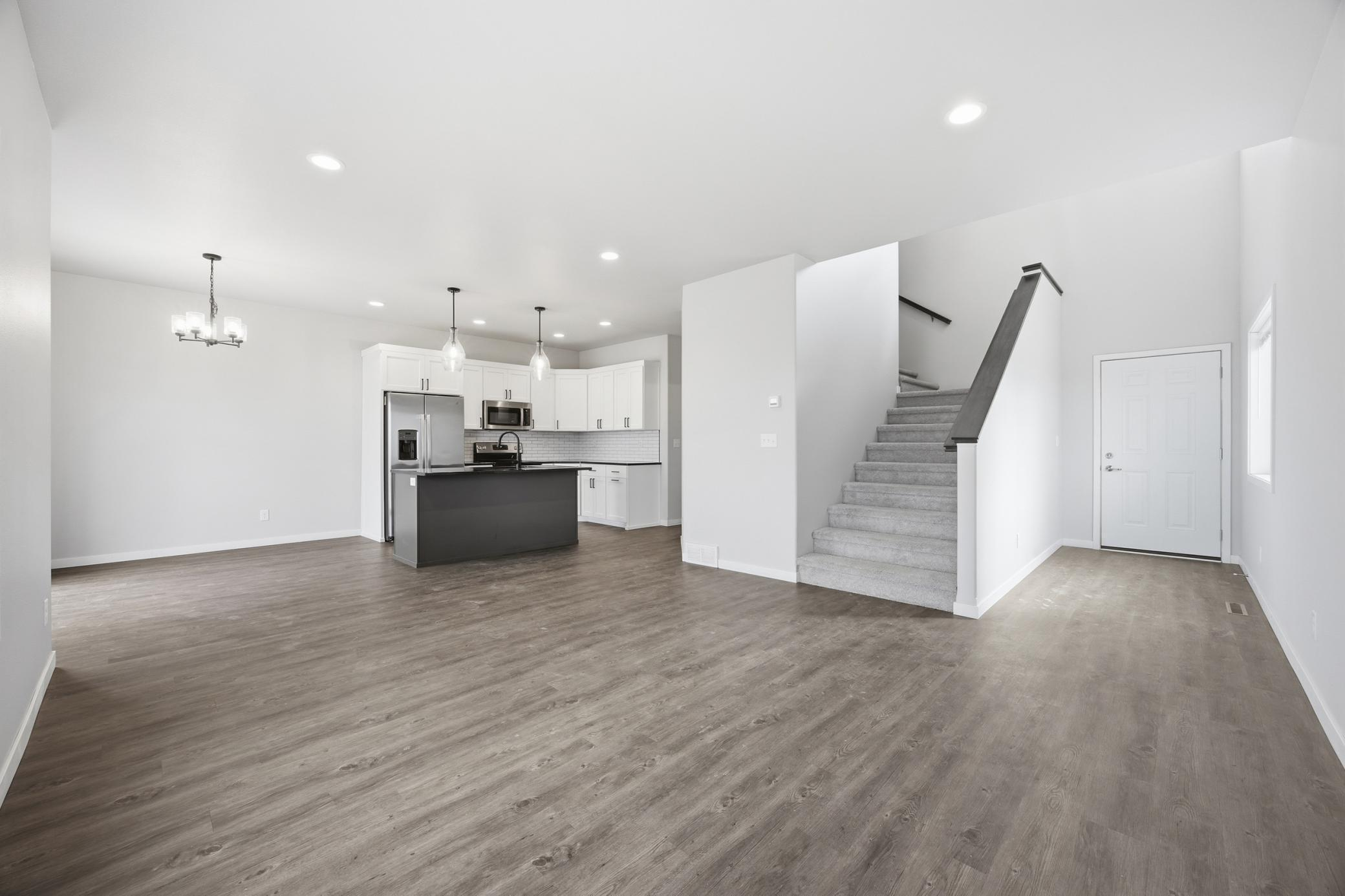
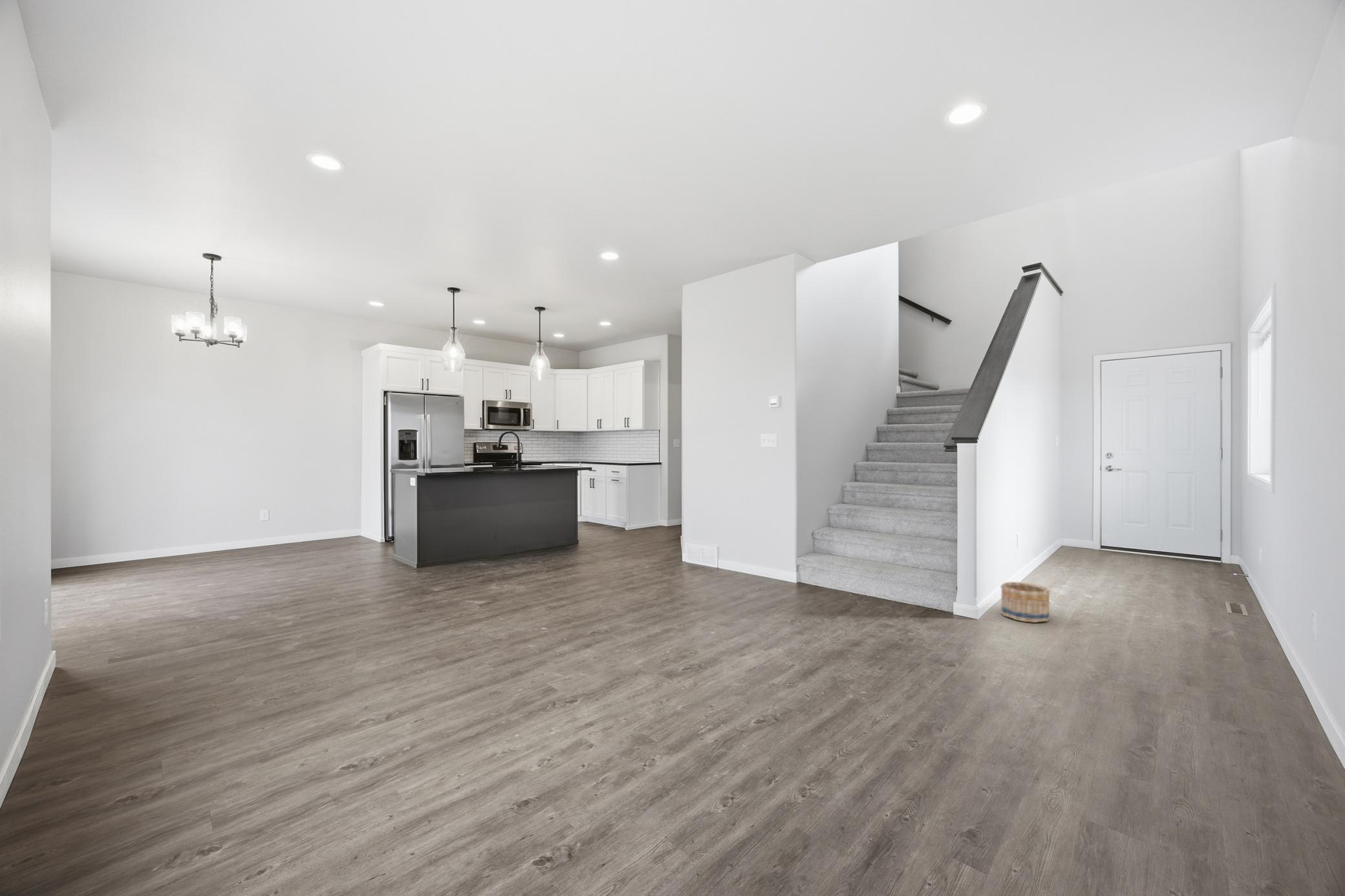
+ basket [1000,581,1051,623]
